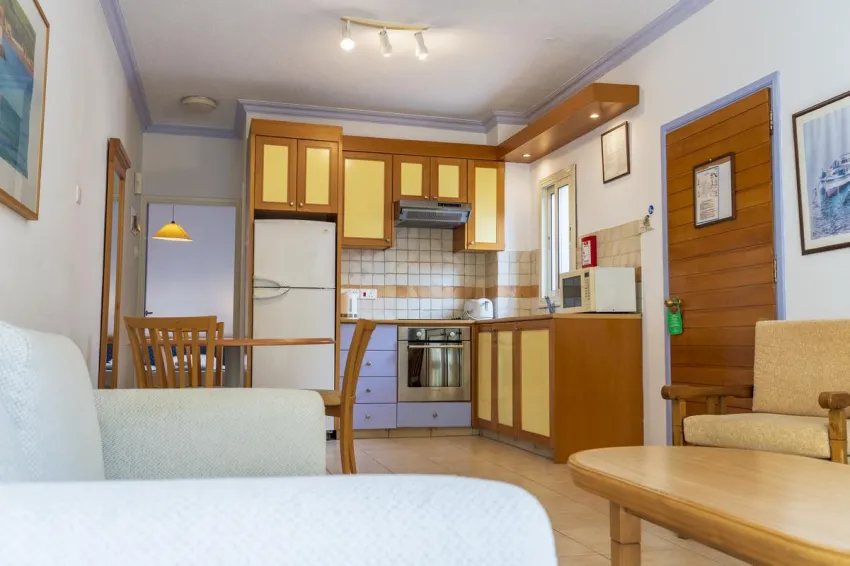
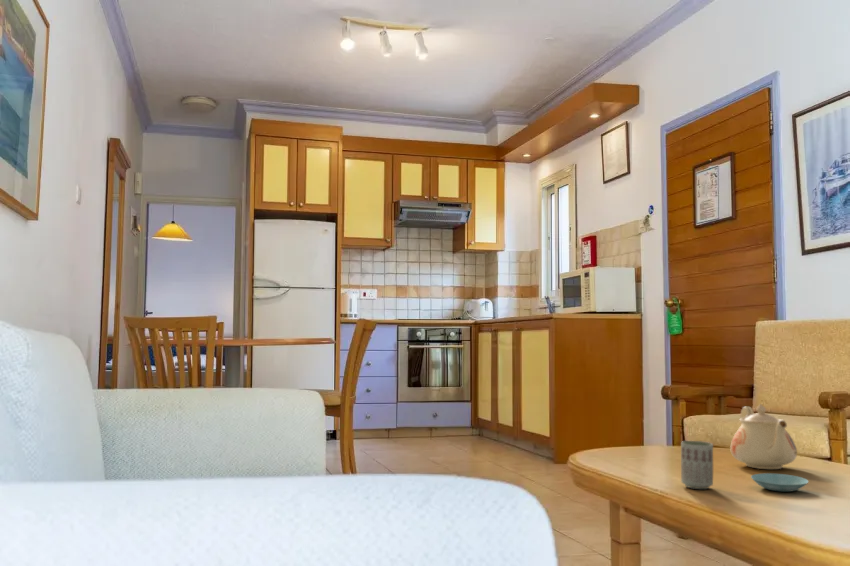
+ cup [680,440,714,490]
+ saucer [750,472,810,493]
+ teapot [729,403,798,470]
